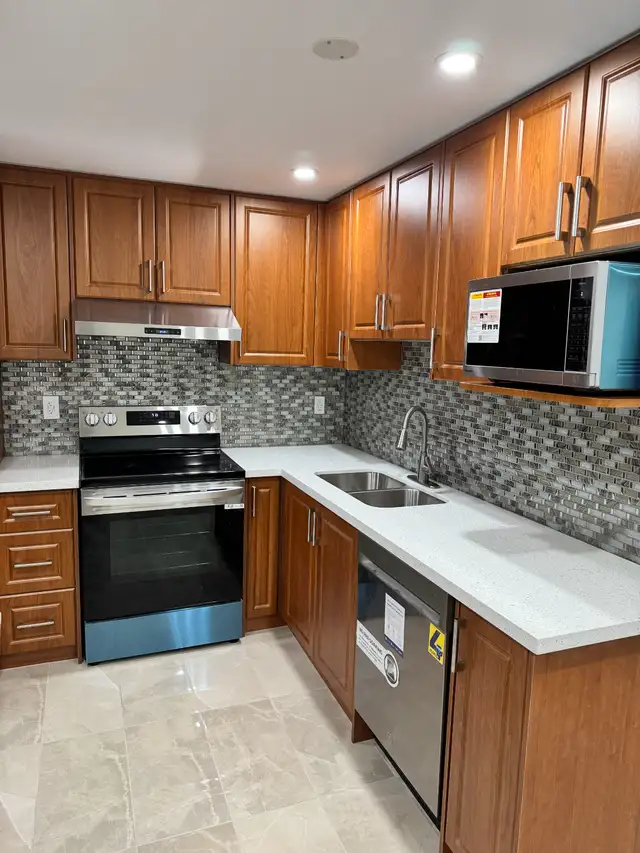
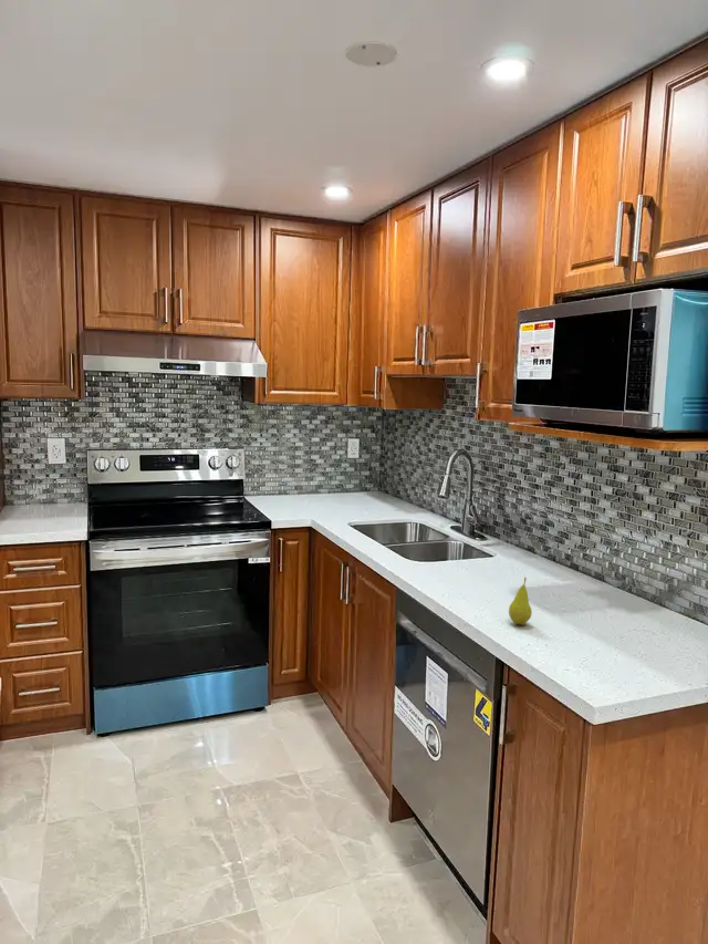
+ fruit [508,577,533,626]
